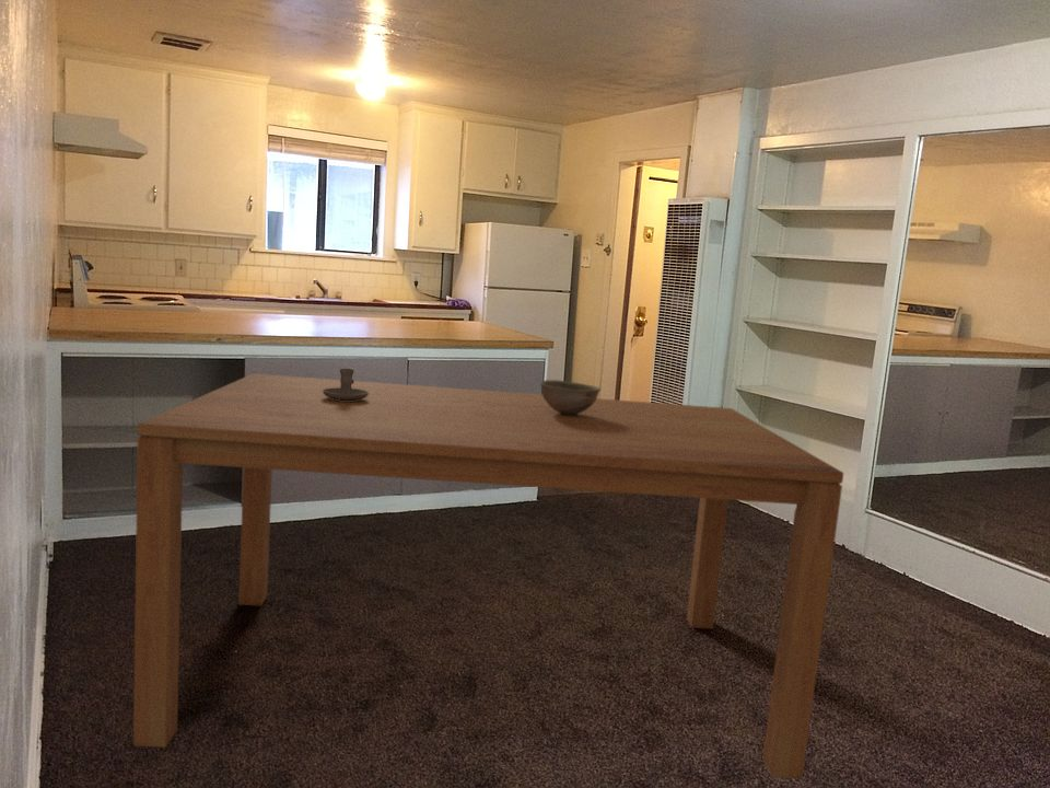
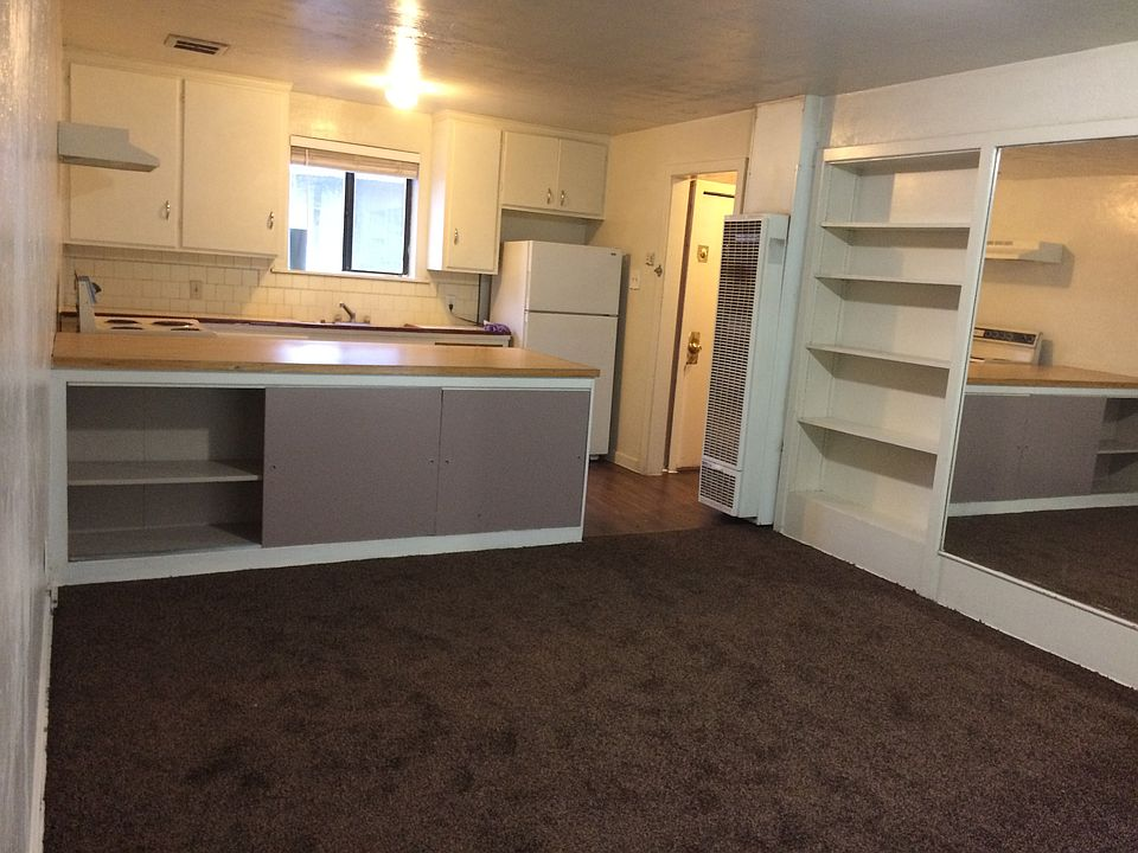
- bowl [539,379,602,415]
- dining table [132,372,844,779]
- candle holder [323,368,369,401]
